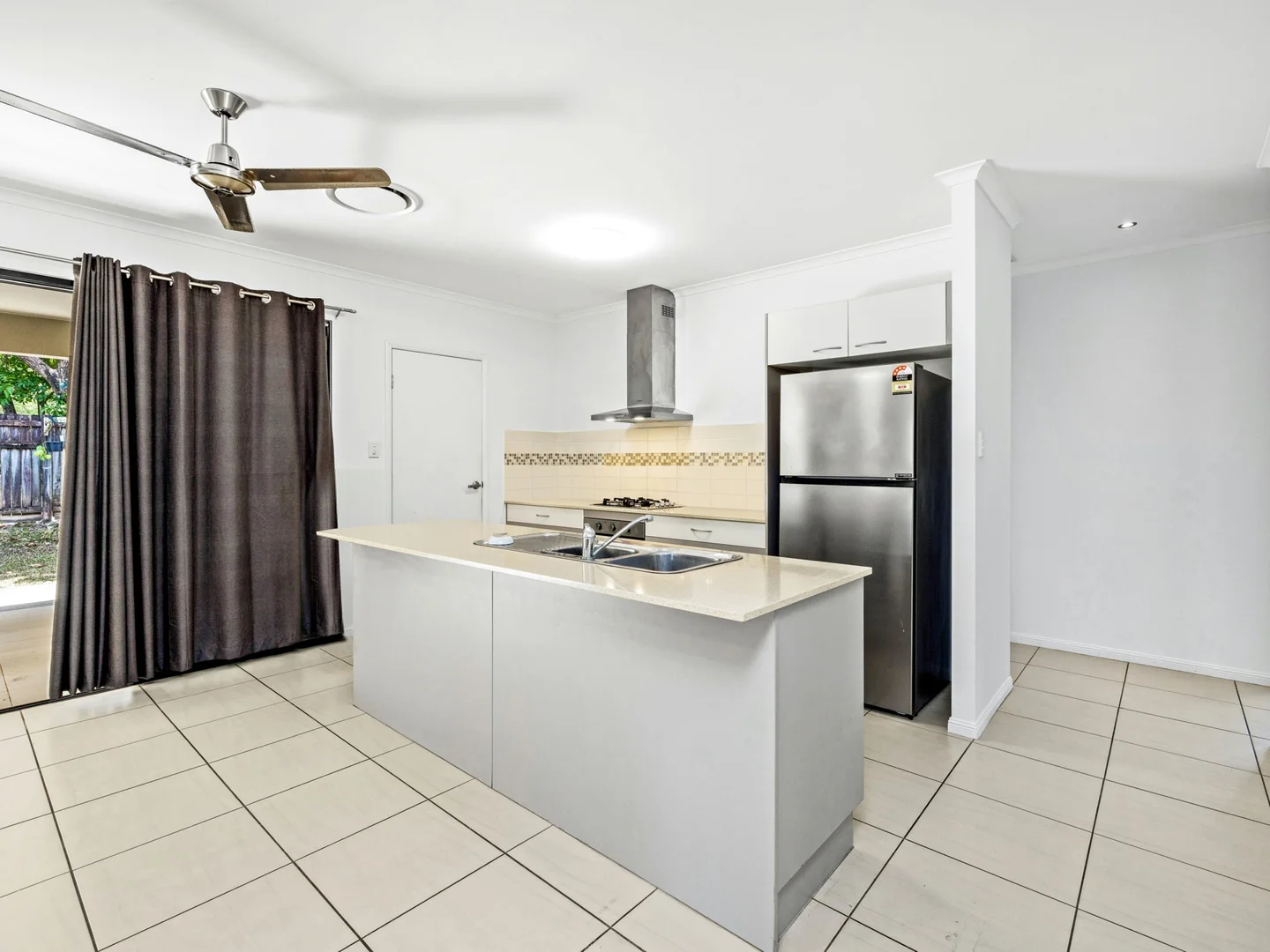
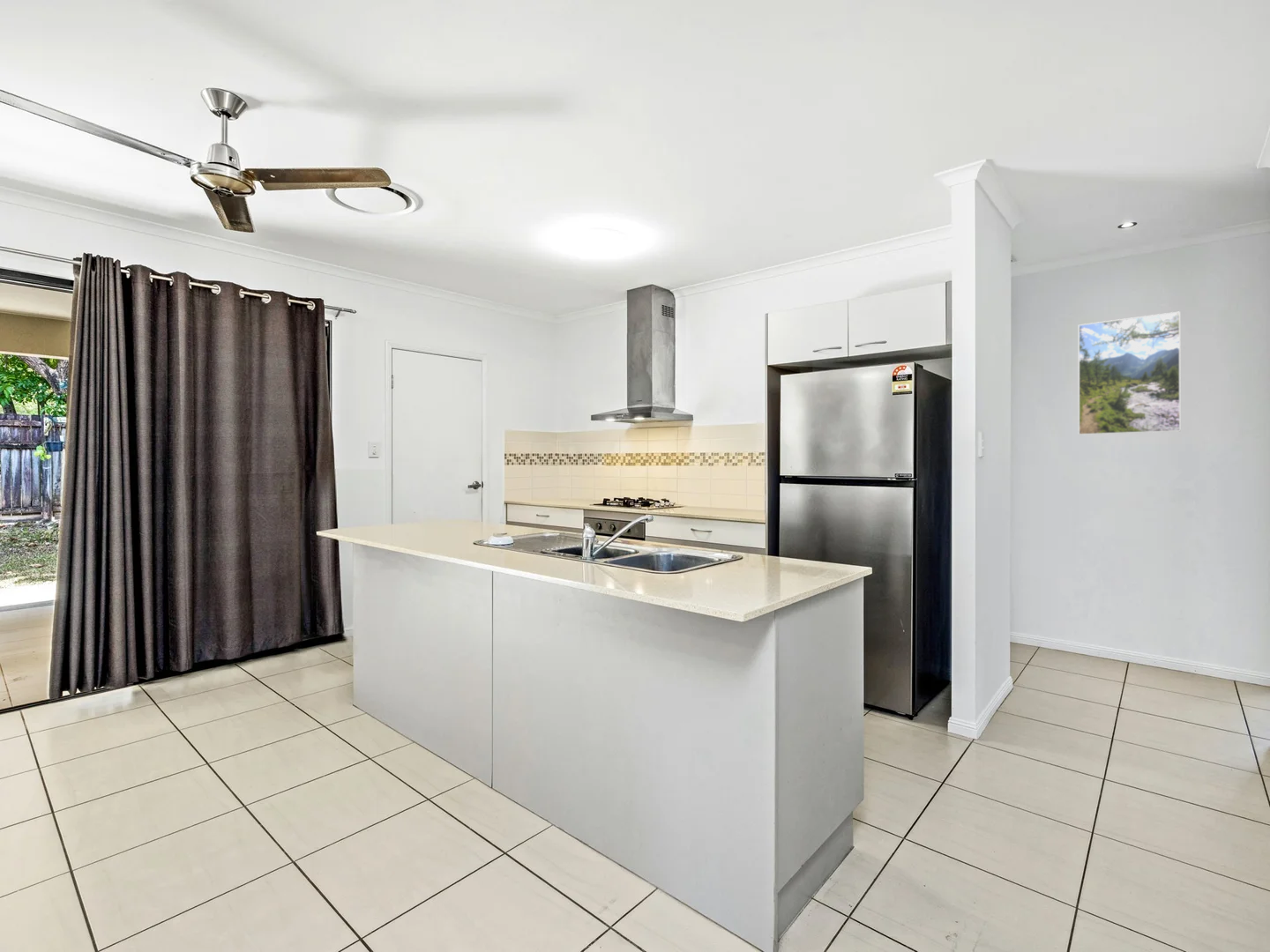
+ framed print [1078,310,1181,436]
